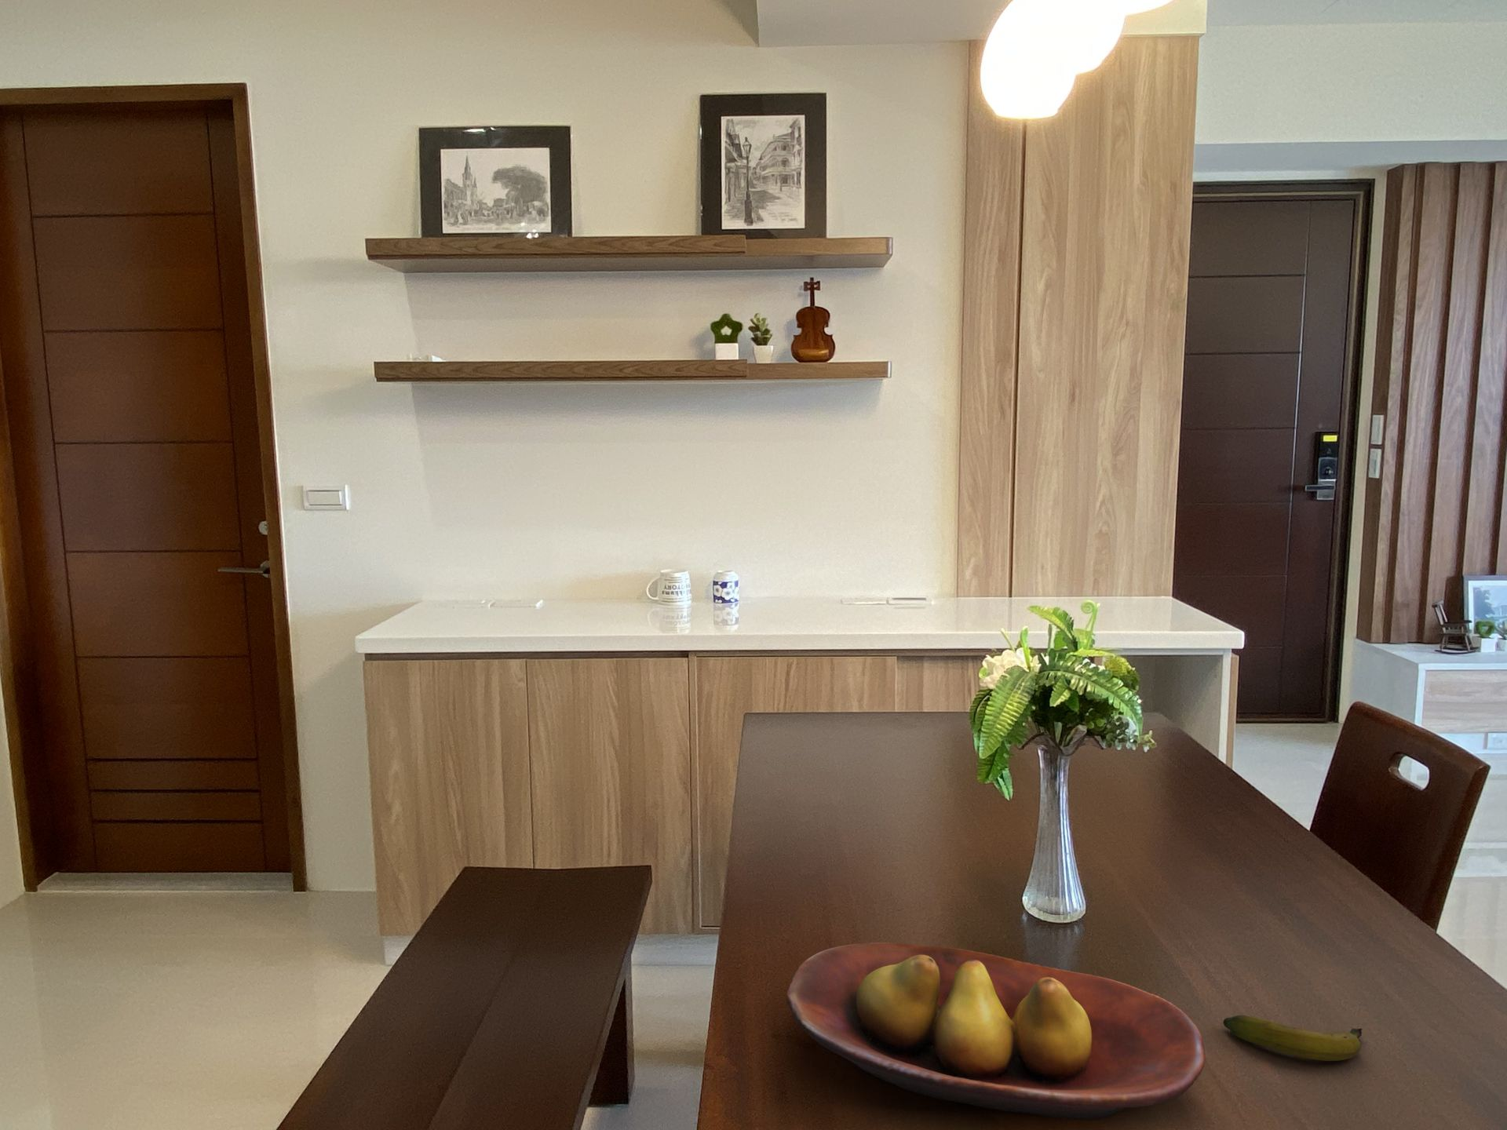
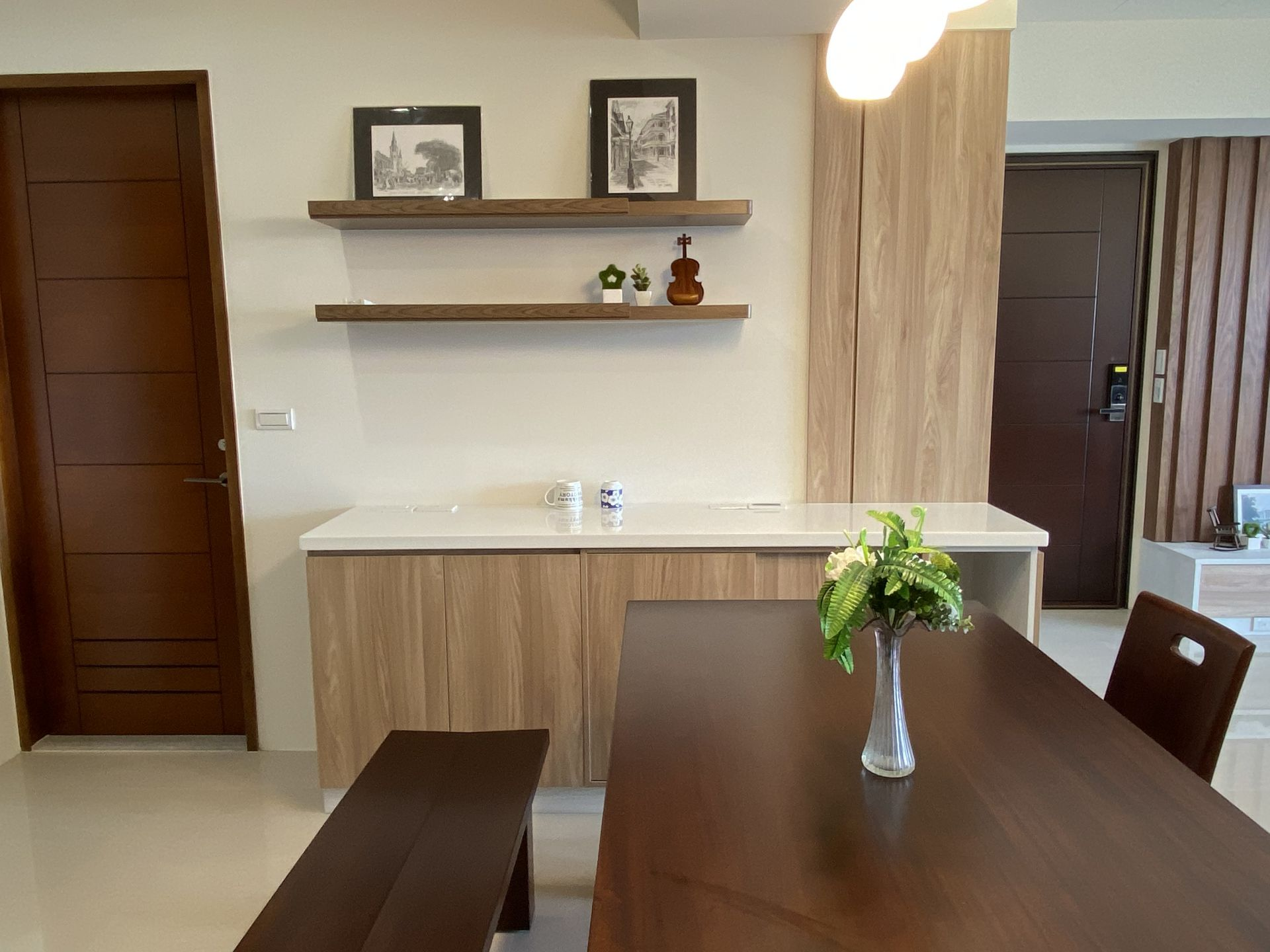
- fruit bowl [786,941,1206,1121]
- banana [1223,1015,1362,1061]
